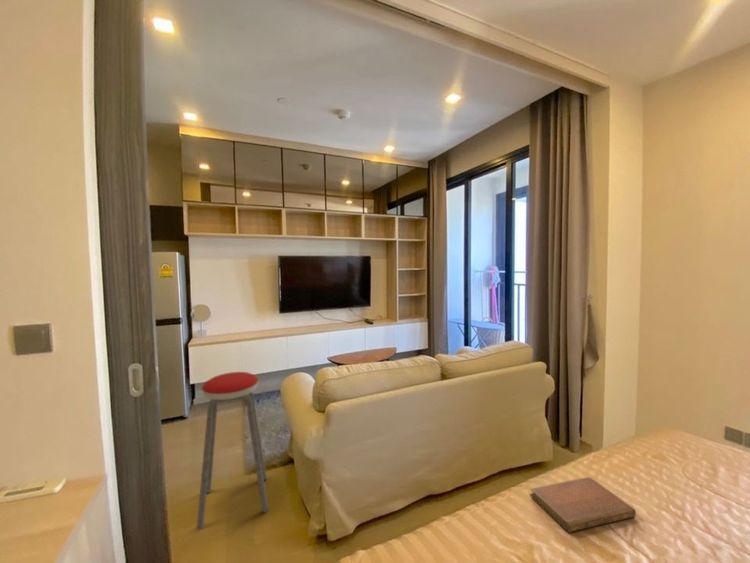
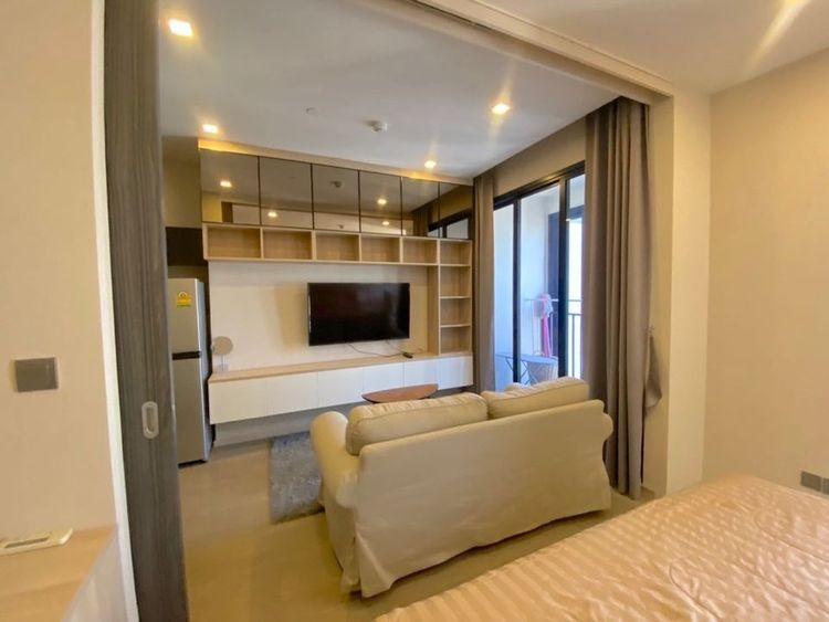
- notebook [529,476,637,534]
- music stool [196,371,269,531]
